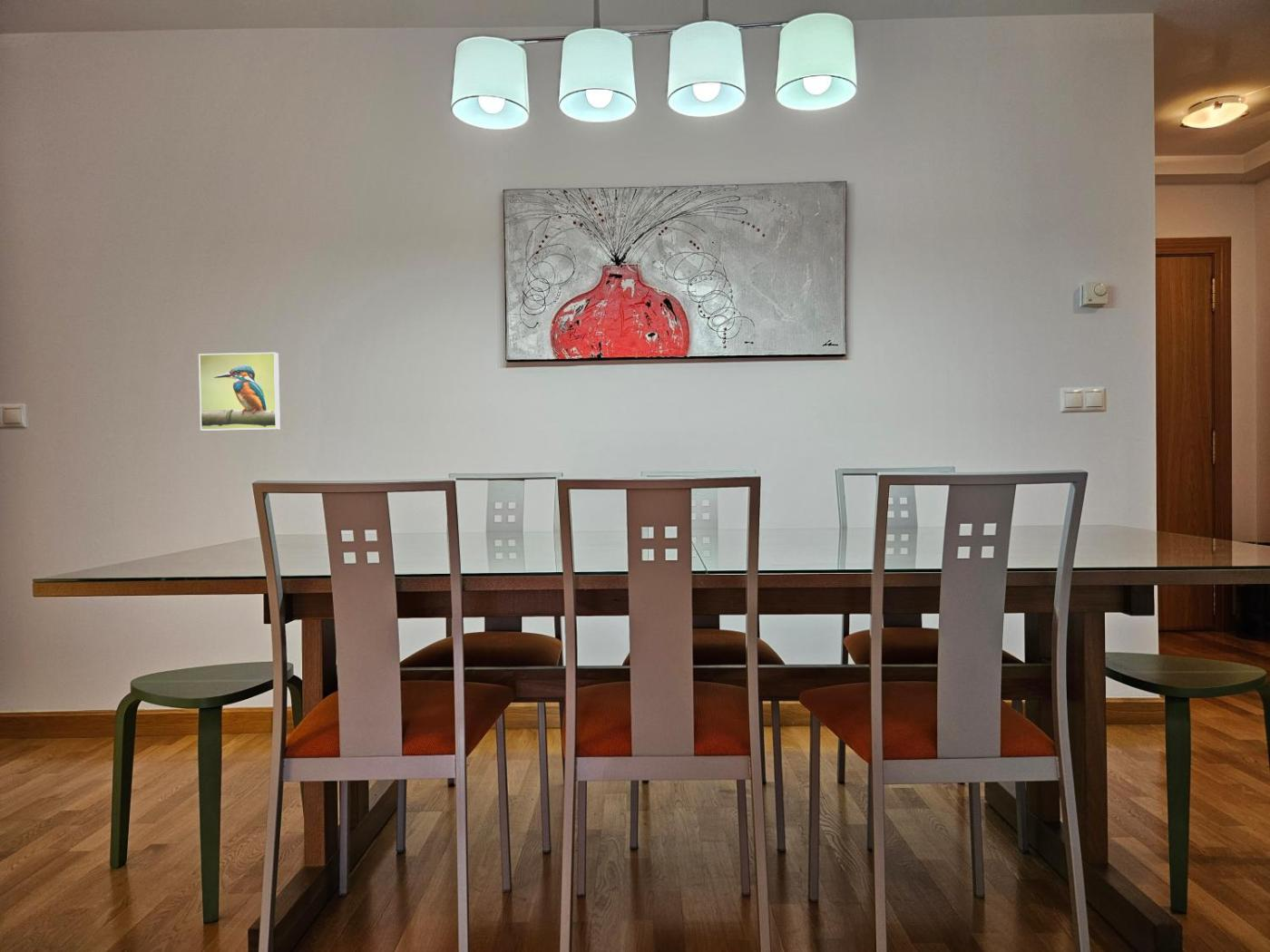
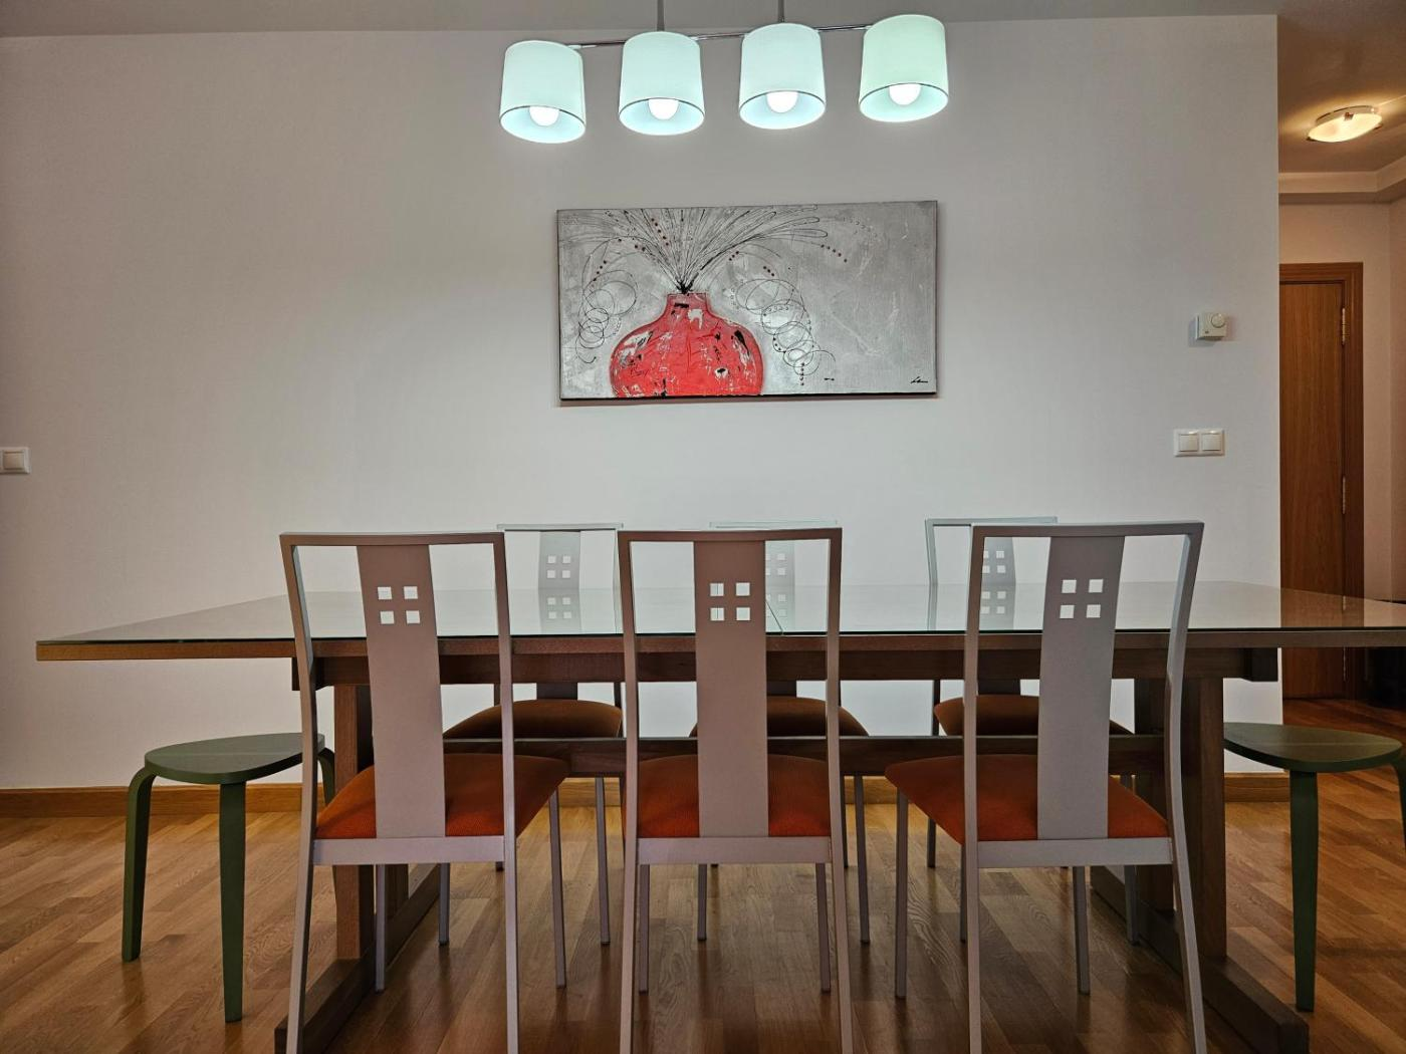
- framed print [198,352,281,432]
